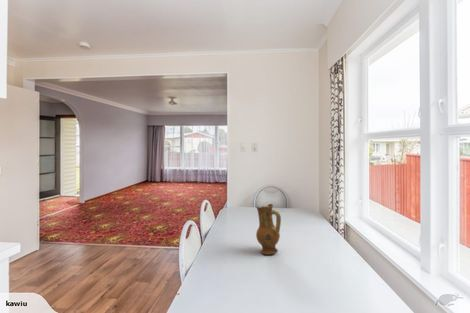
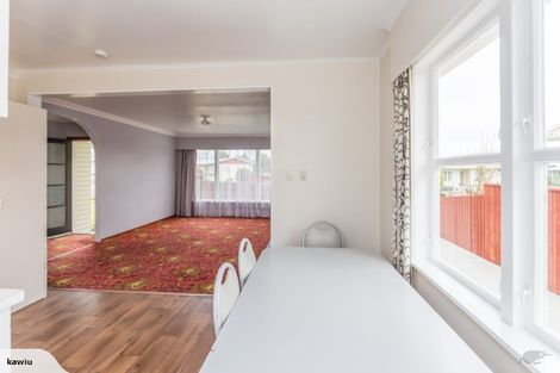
- ceramic jug [255,203,282,256]
